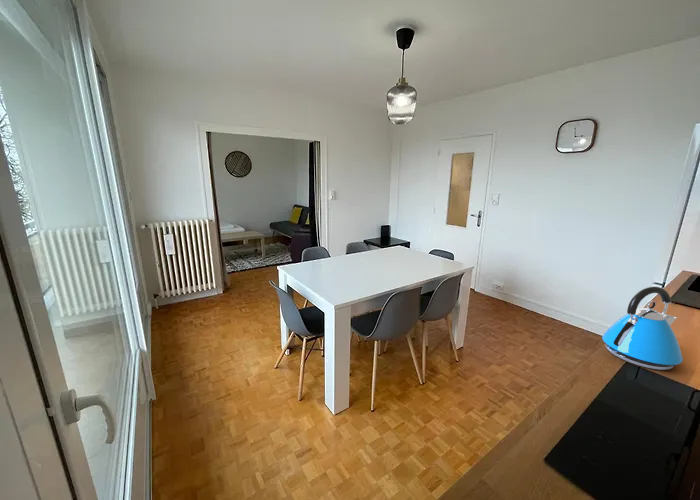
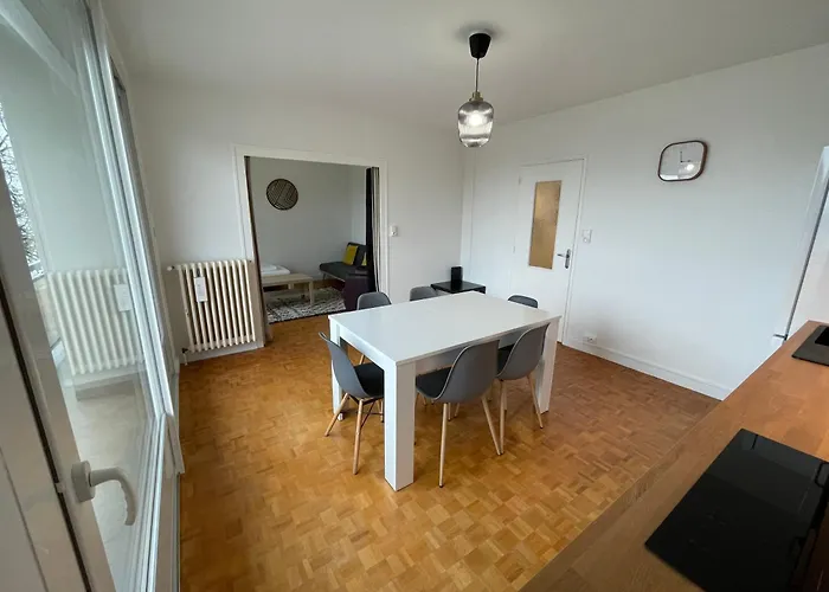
- kettle [601,286,684,371]
